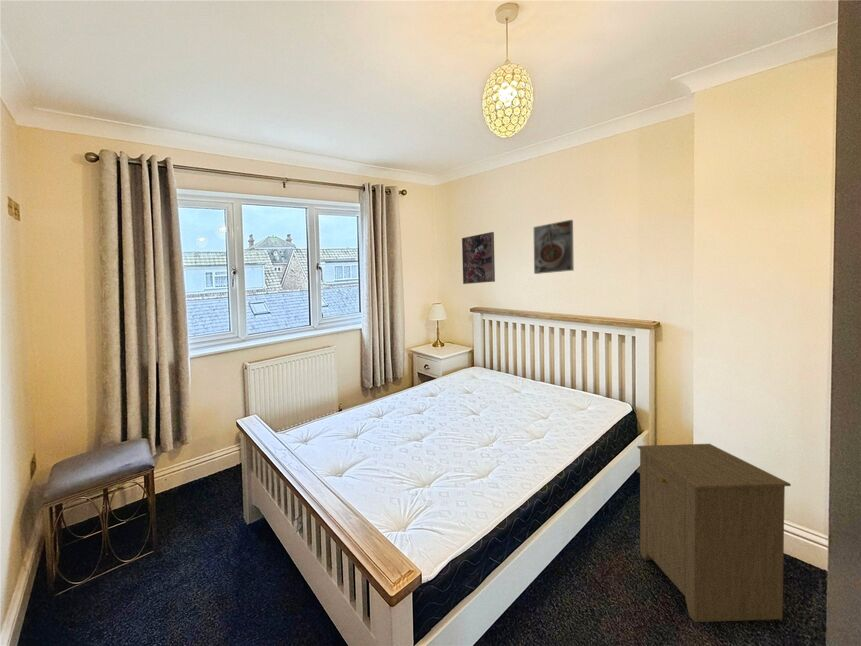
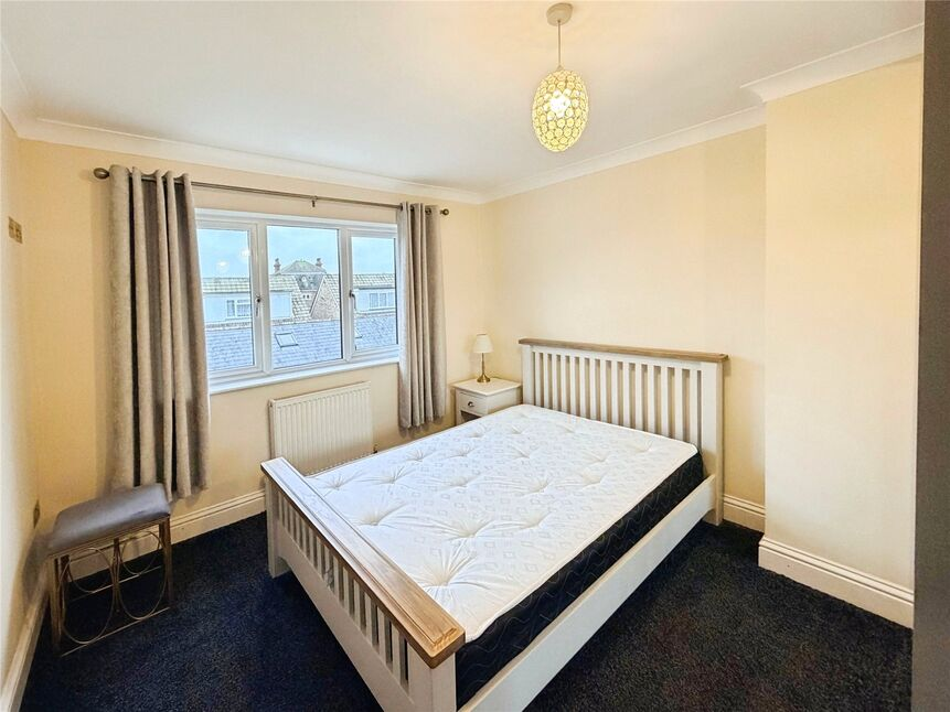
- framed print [533,219,575,275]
- side table [636,443,792,623]
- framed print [461,231,496,285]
